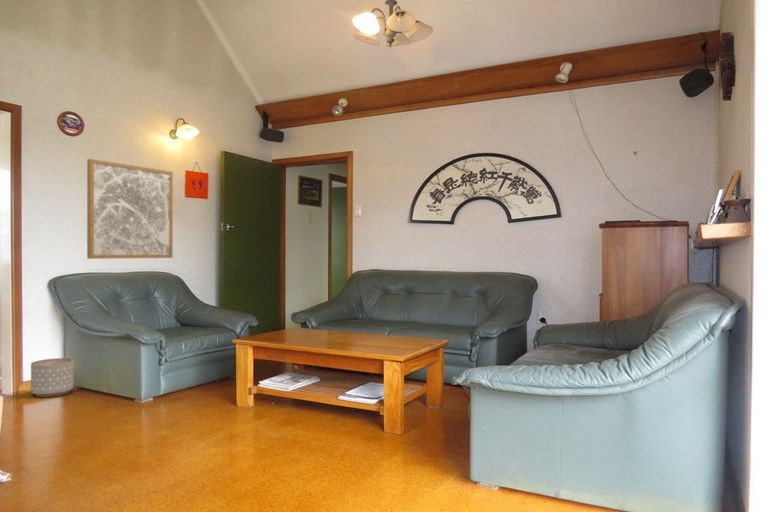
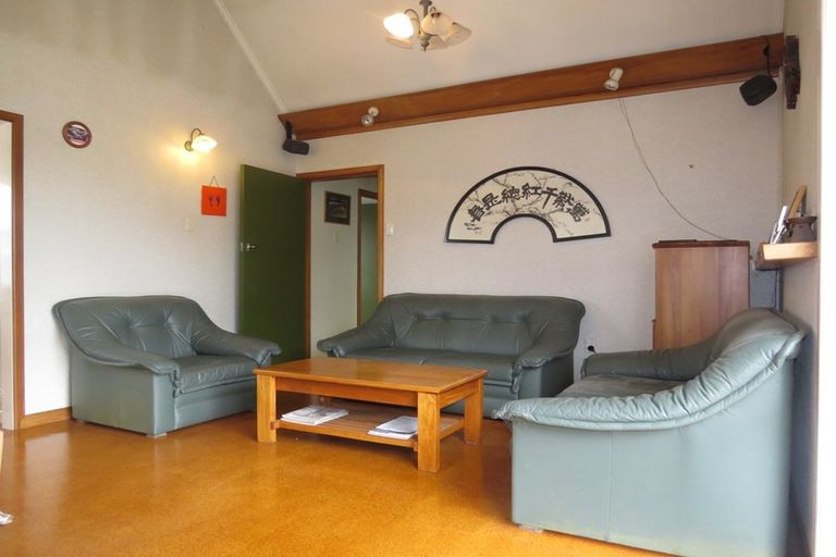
- planter [30,357,75,398]
- wall art [86,158,174,260]
